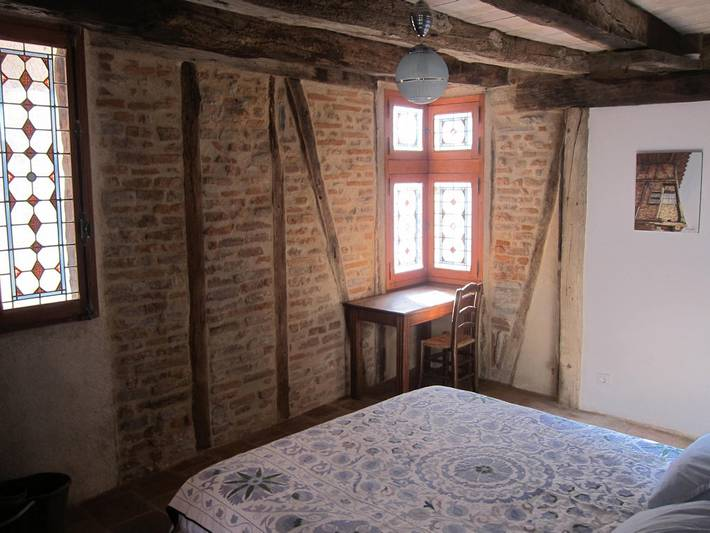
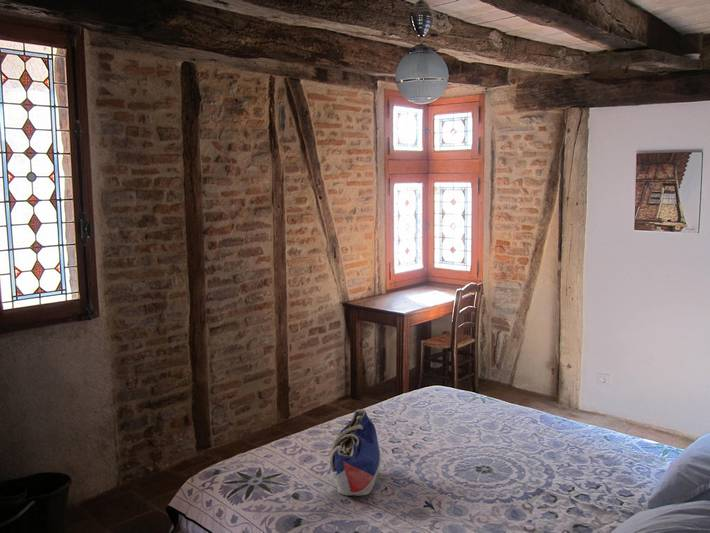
+ tote bag [329,408,382,497]
